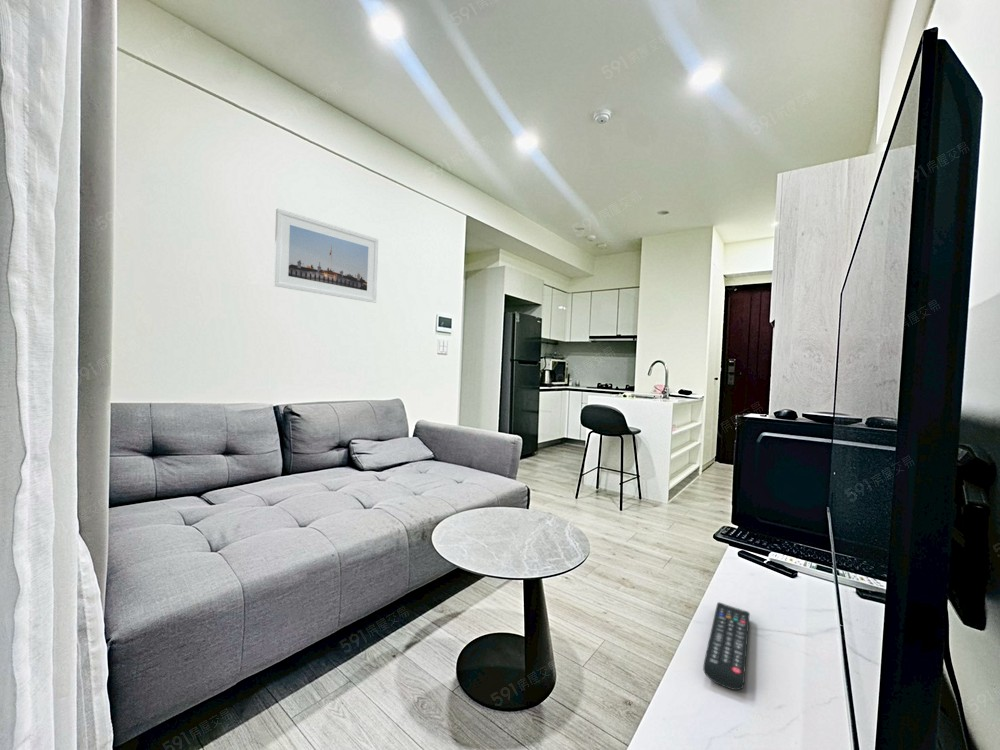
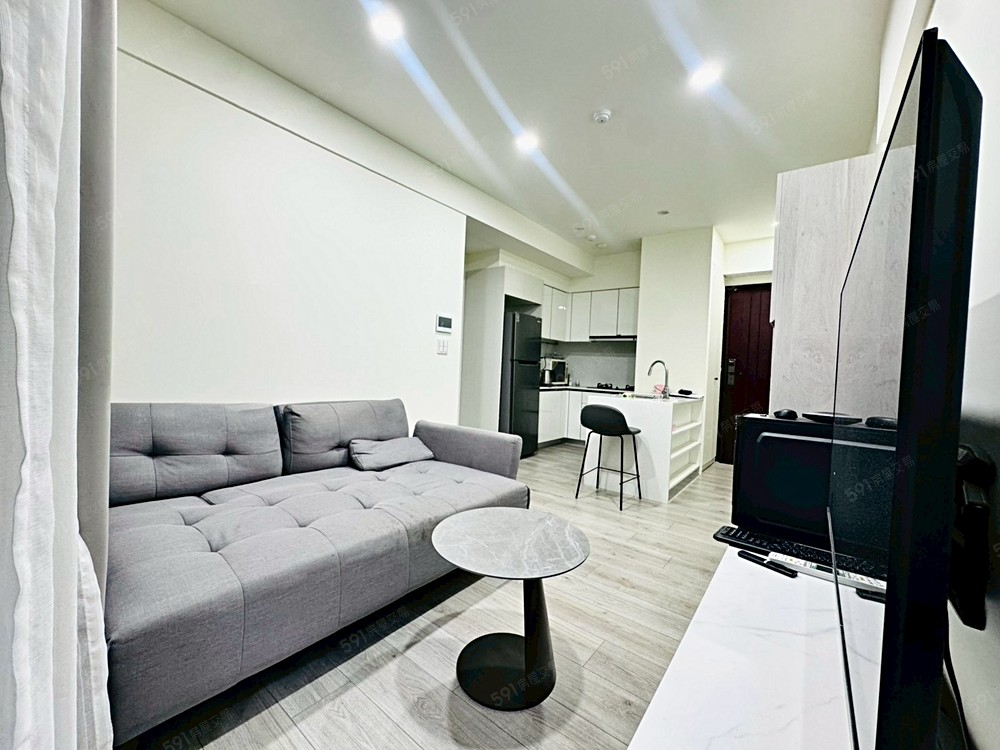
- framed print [273,208,379,304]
- remote control [702,601,751,691]
